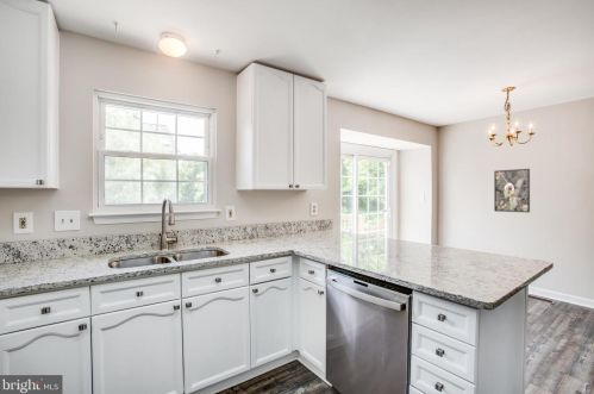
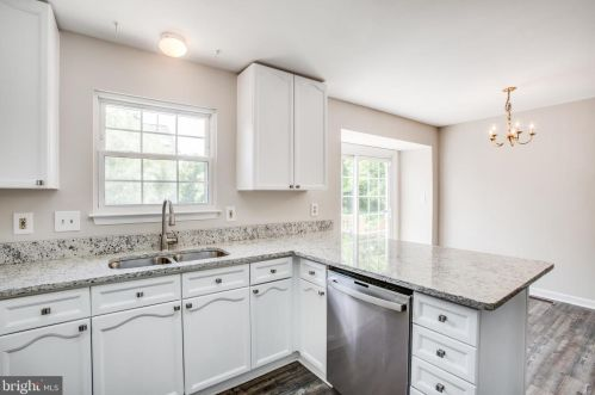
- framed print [493,168,531,213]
